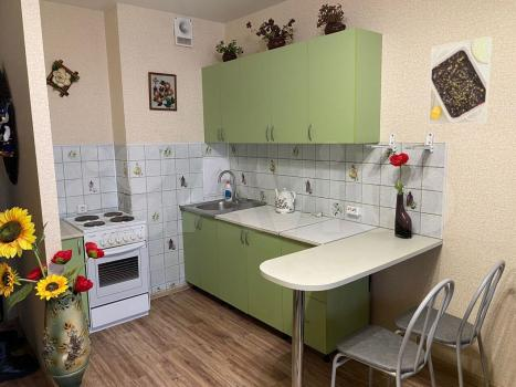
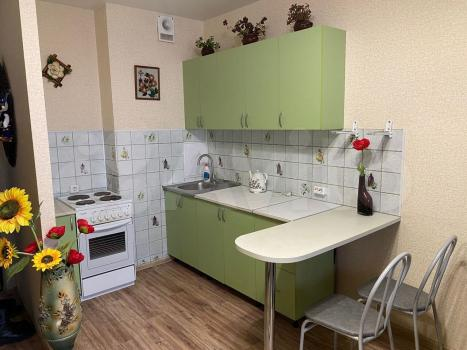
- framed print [428,35,494,126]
